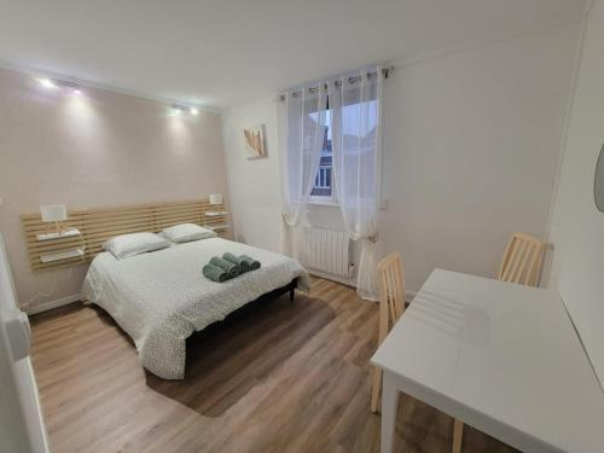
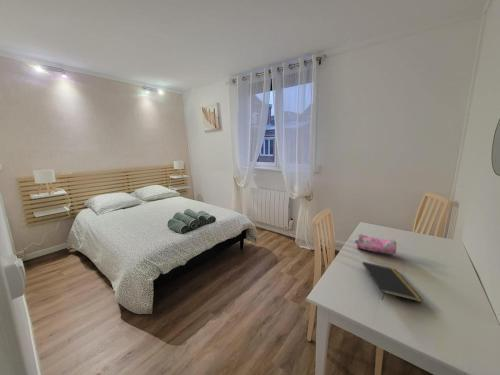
+ pencil case [354,233,398,256]
+ notepad [361,261,424,303]
